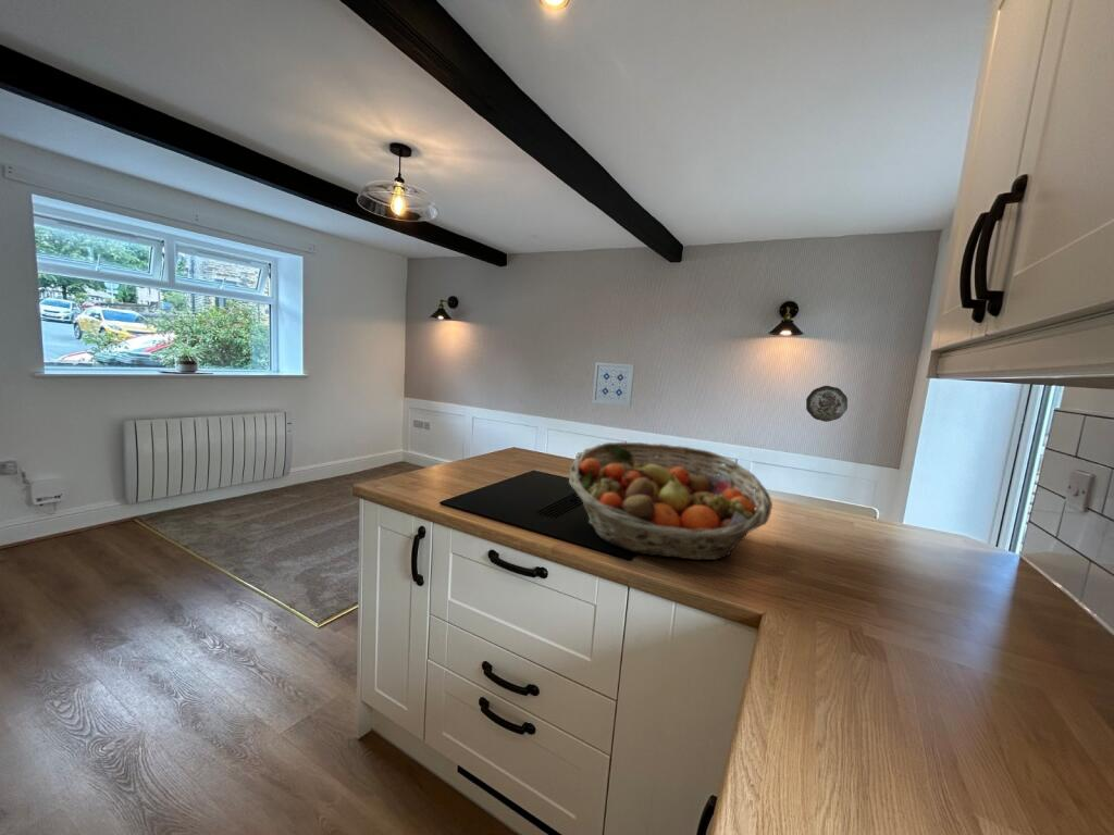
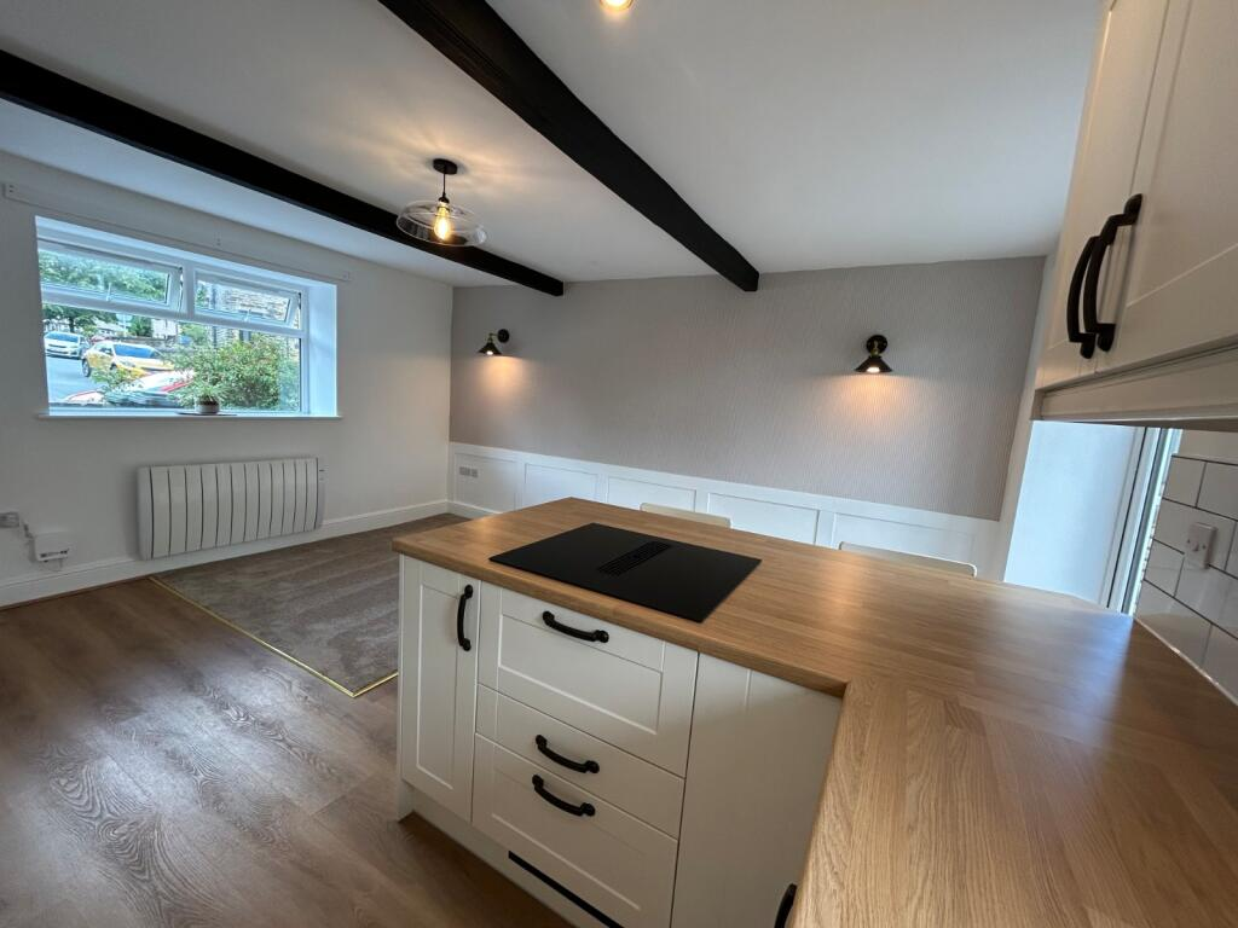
- fruit basket [568,441,773,561]
- decorative plate [805,385,849,423]
- wall art [592,361,636,408]
